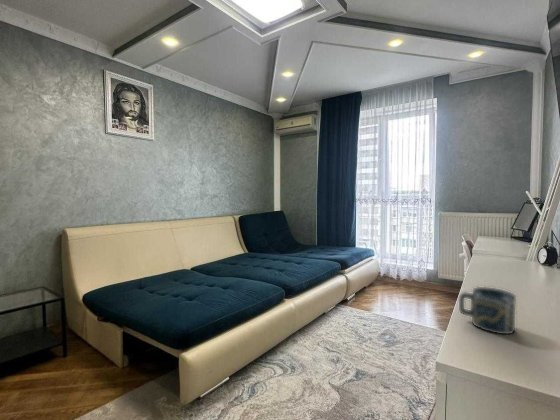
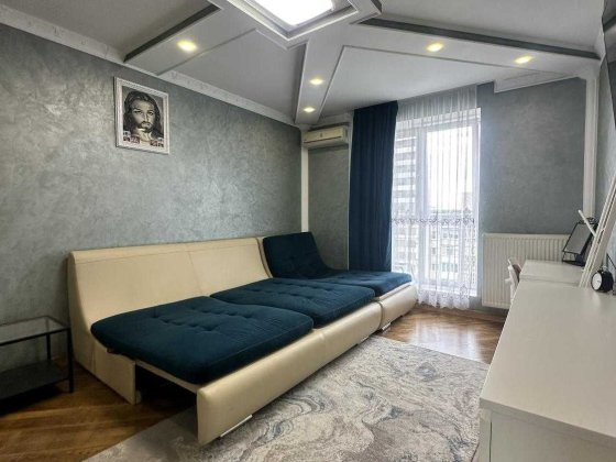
- cup [458,286,517,335]
